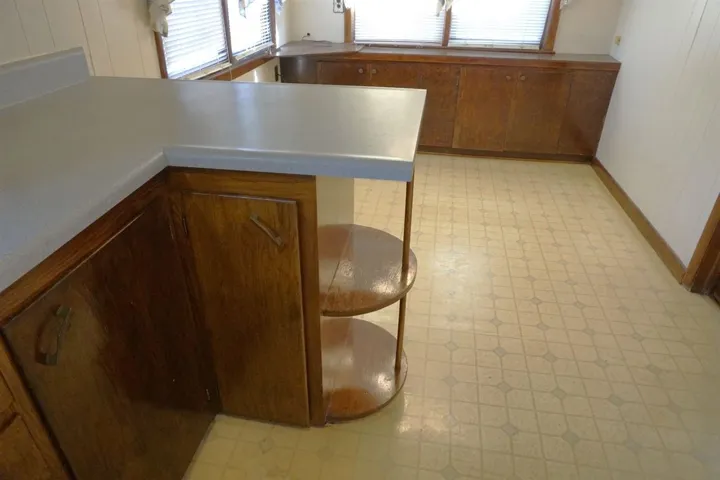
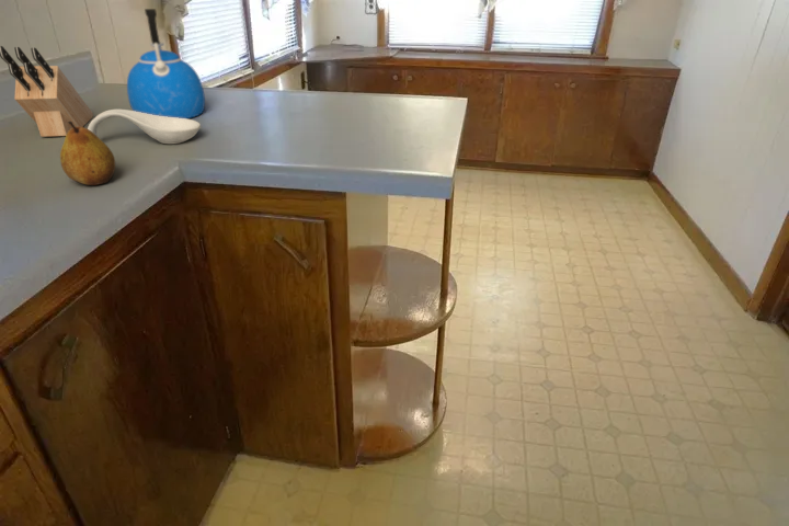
+ fruit [59,121,116,186]
+ knife block [0,45,94,138]
+ spoon rest [87,108,202,145]
+ kettle [126,8,206,119]
